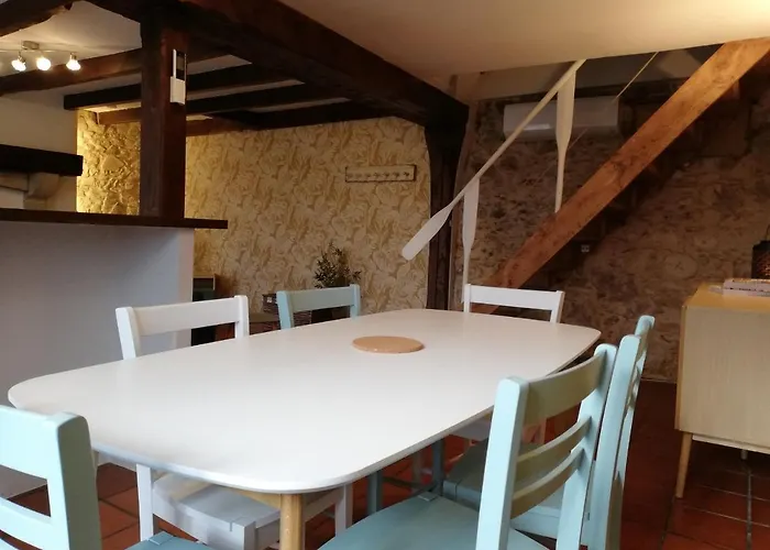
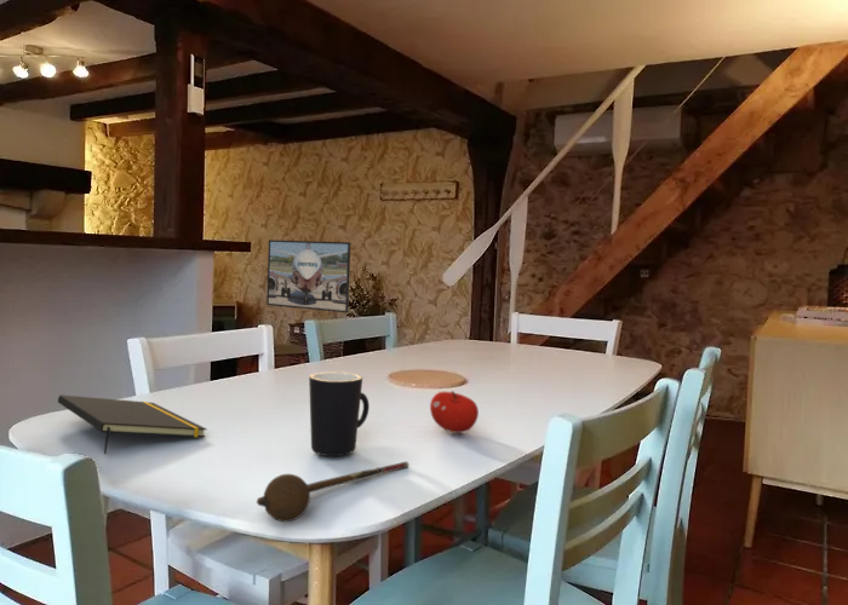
+ spoon [256,460,411,523]
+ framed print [265,238,351,313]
+ mug [308,371,371,457]
+ fruit [429,390,480,434]
+ notepad [57,394,208,455]
